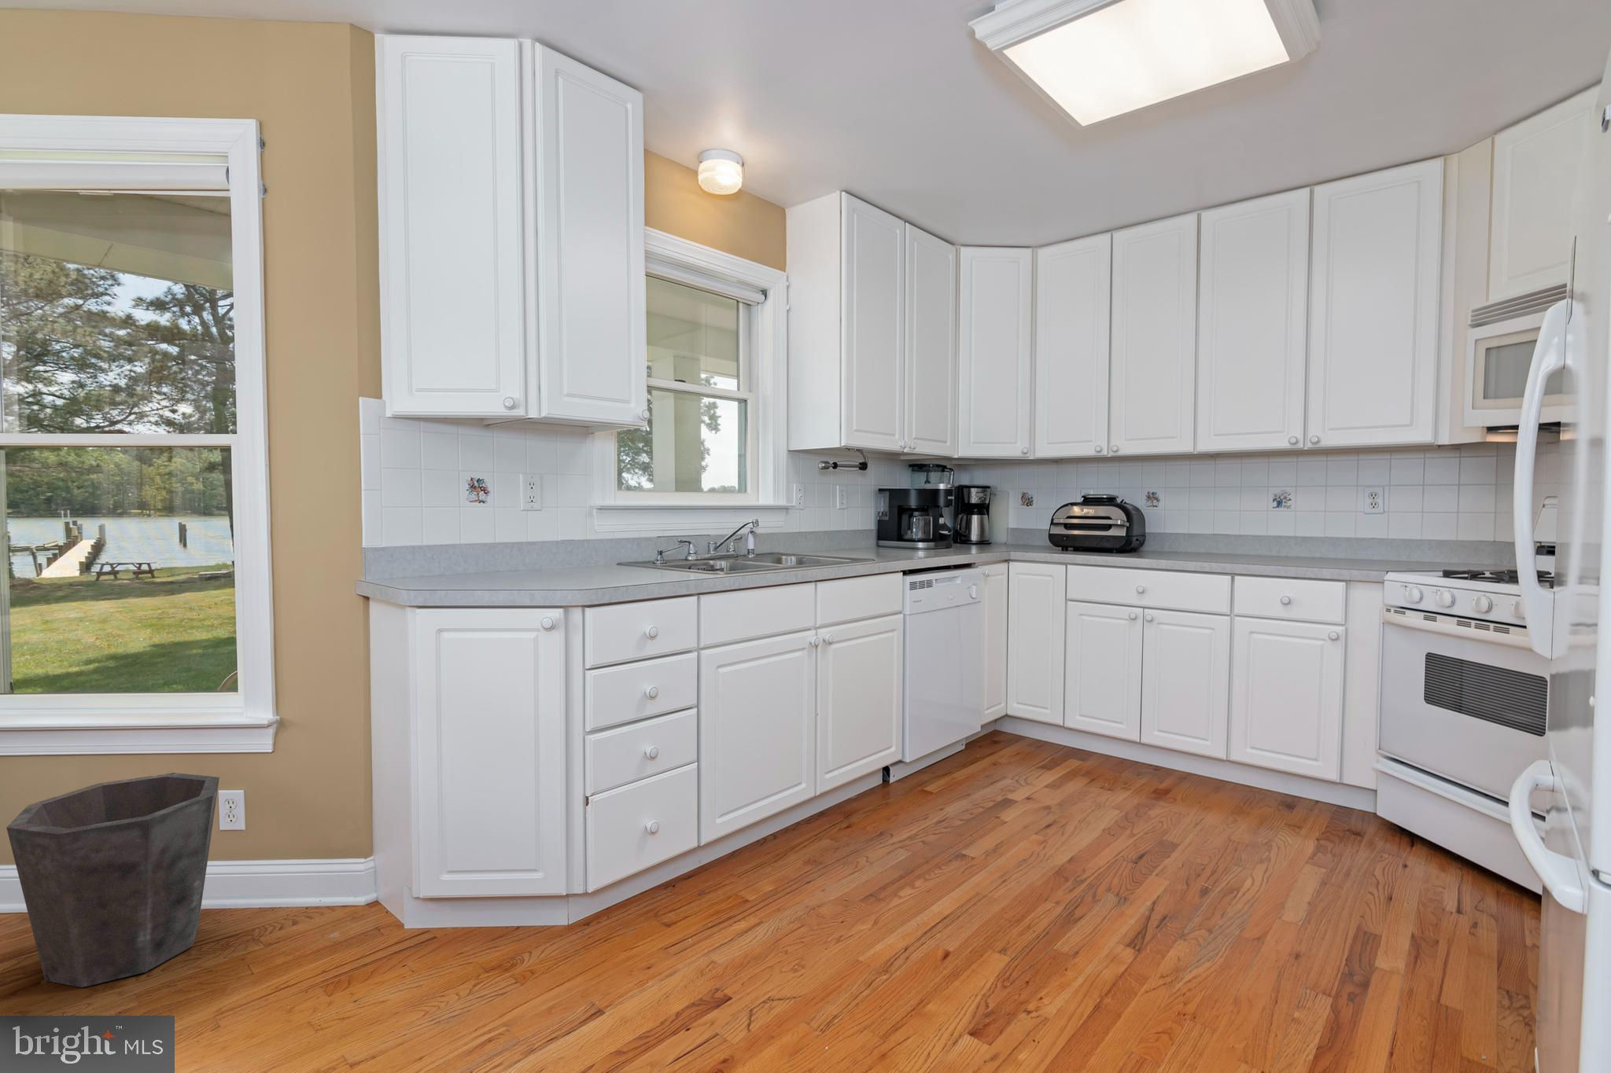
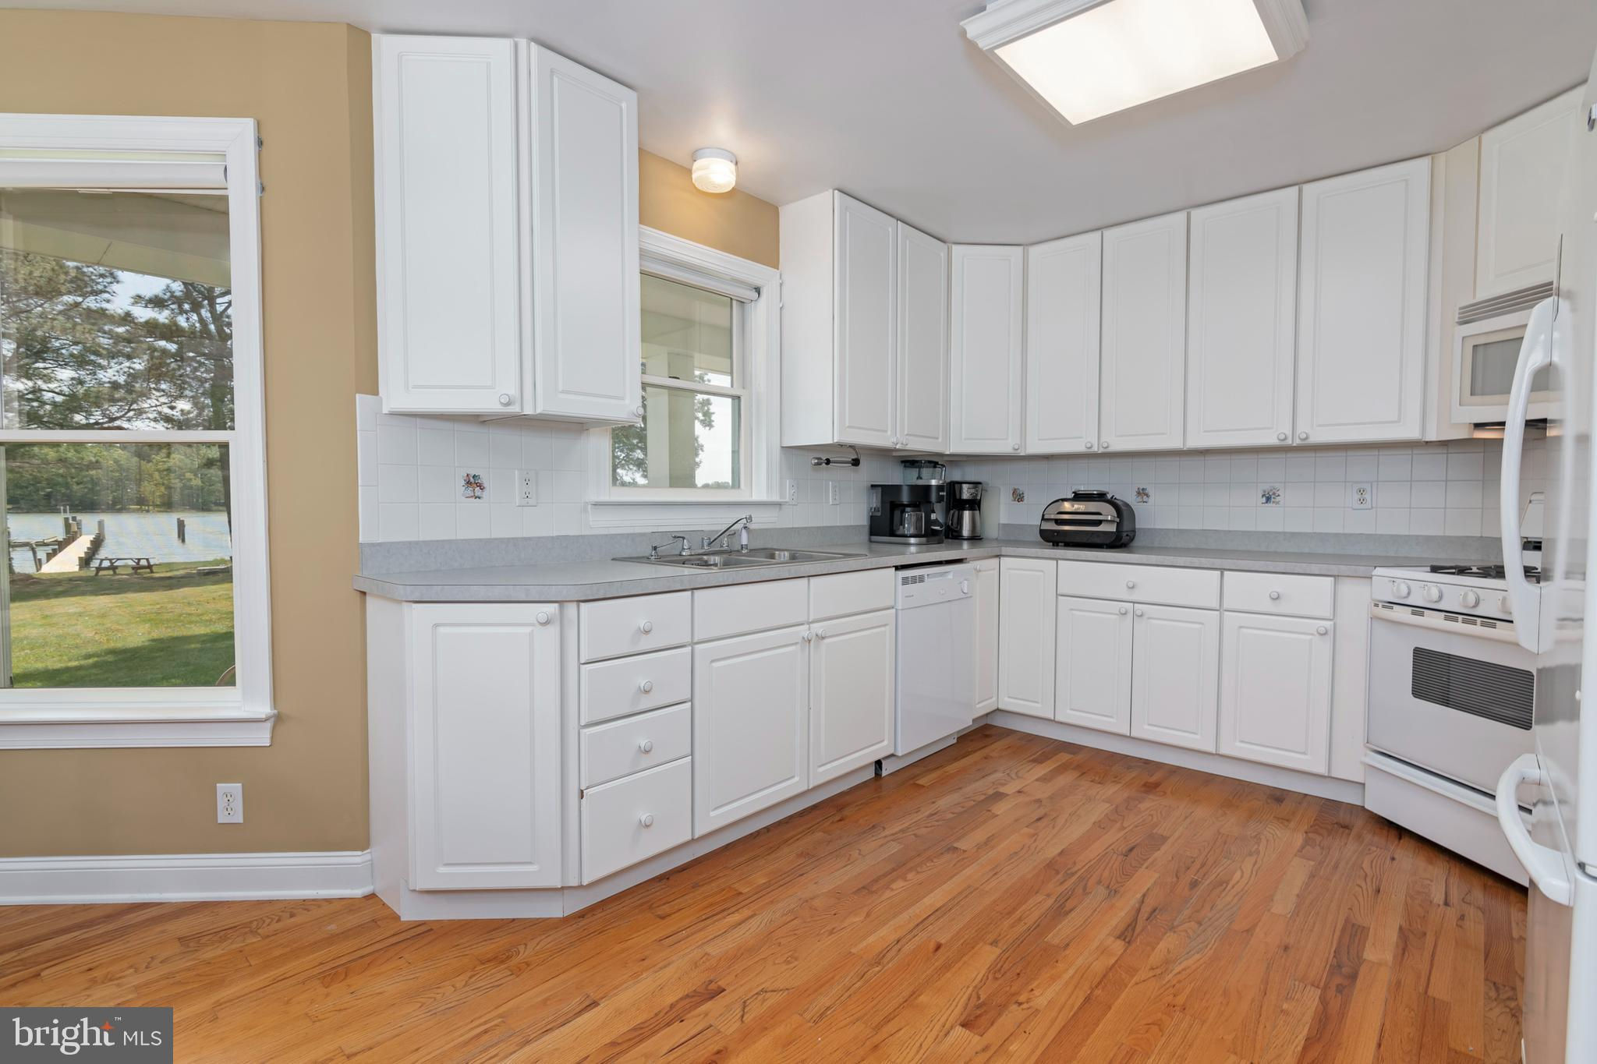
- waste bin [6,772,220,988]
